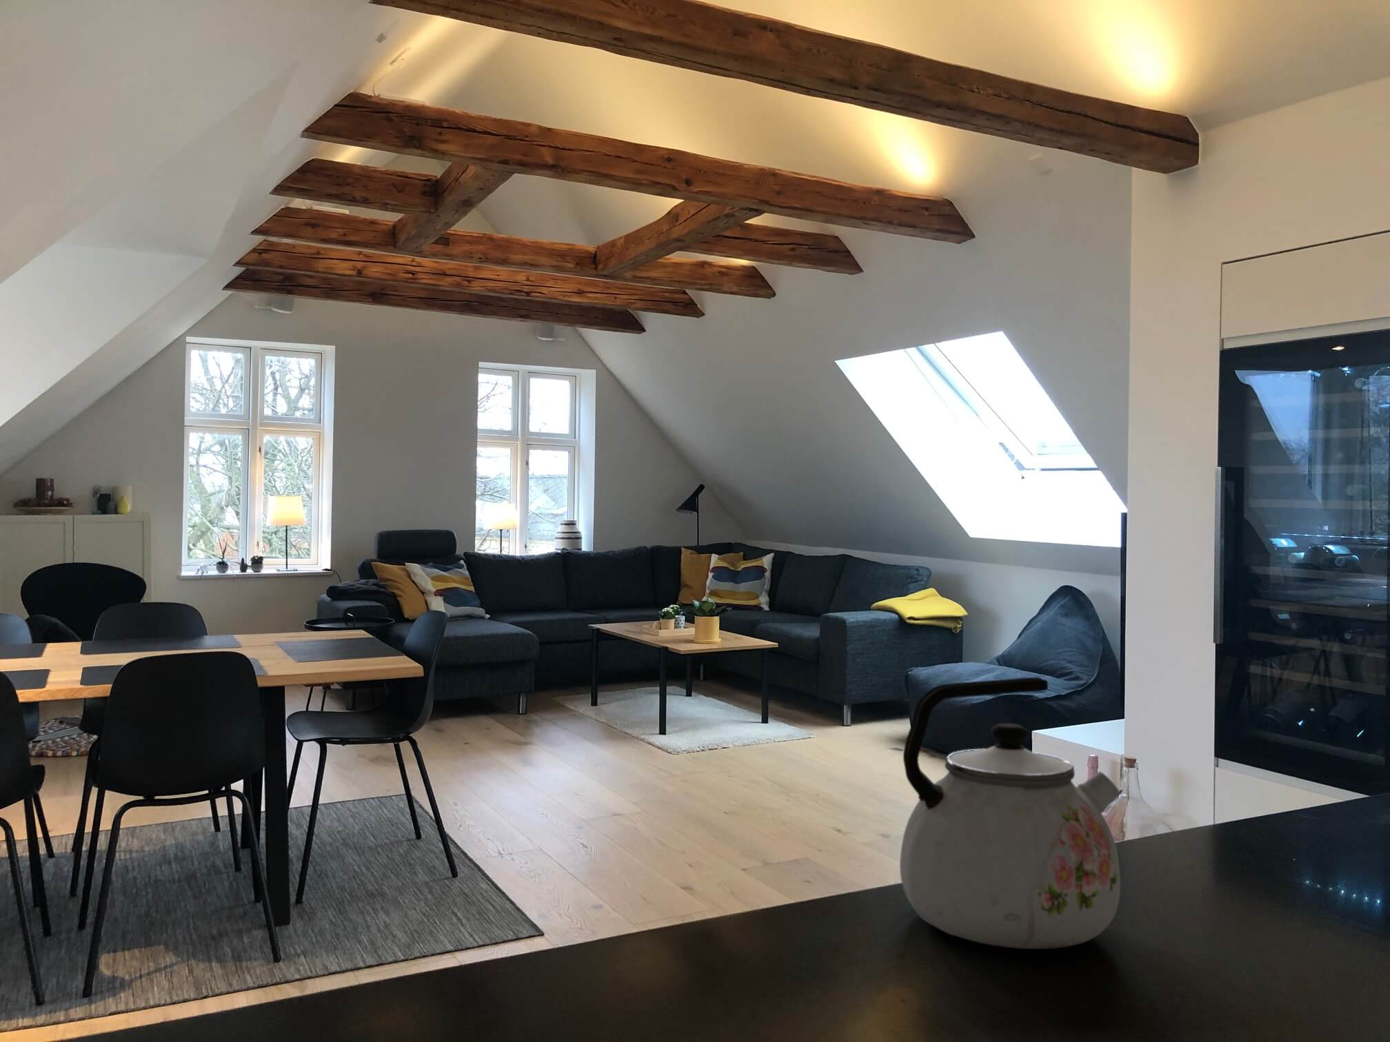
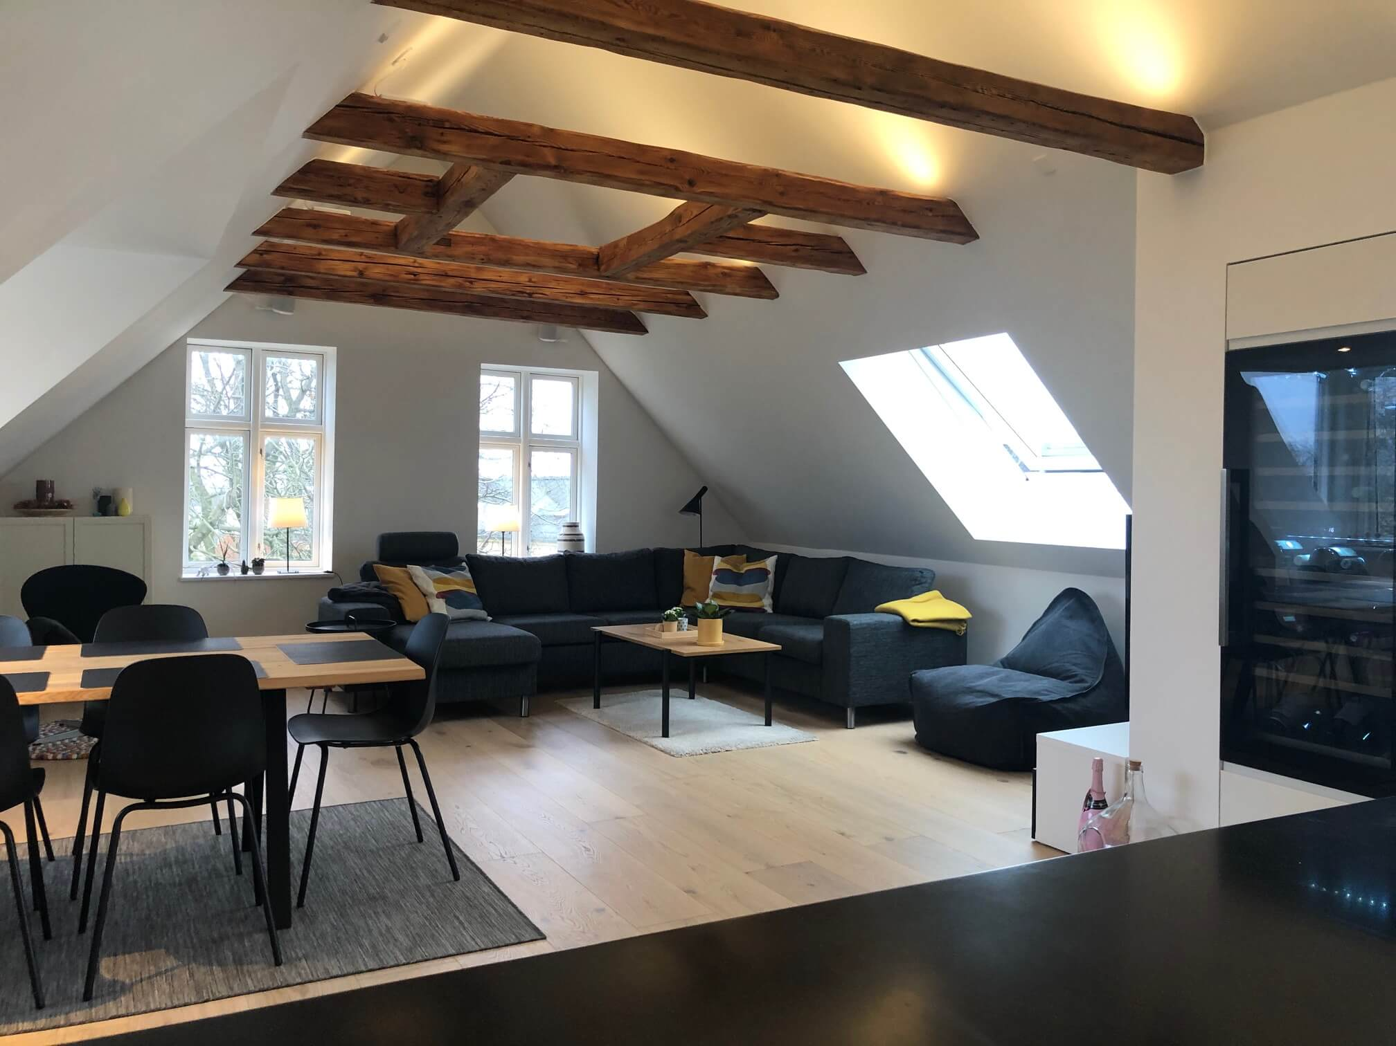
- kettle [899,676,1121,950]
